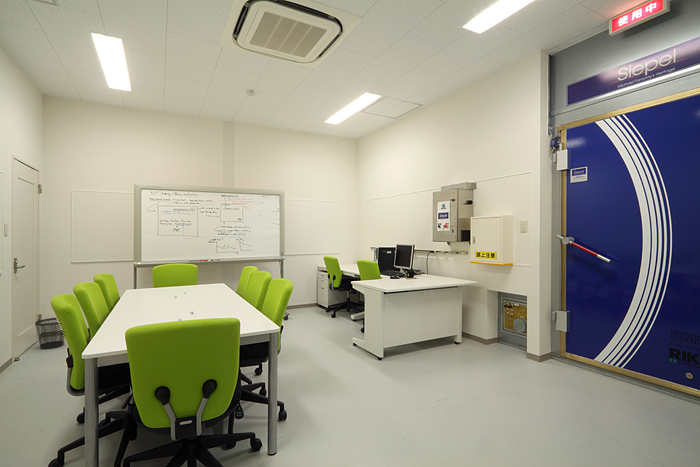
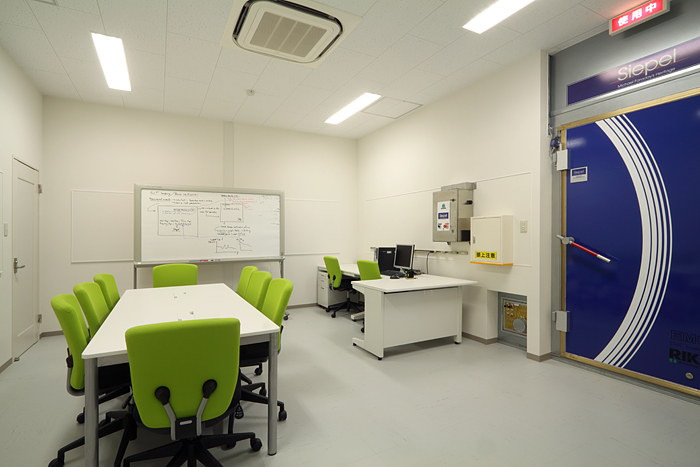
- wastebasket [34,317,66,350]
